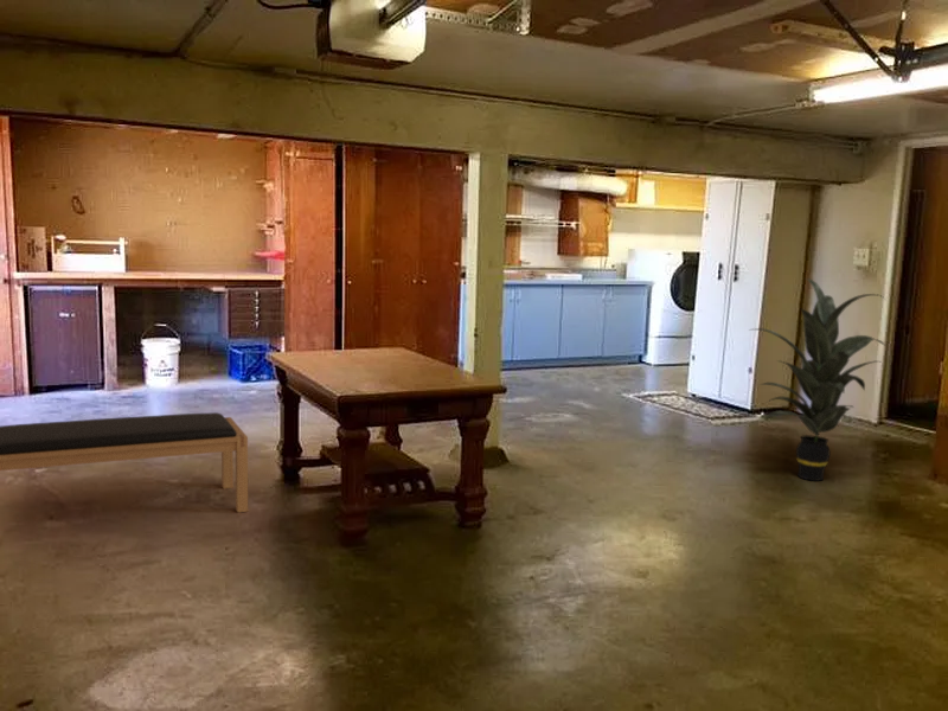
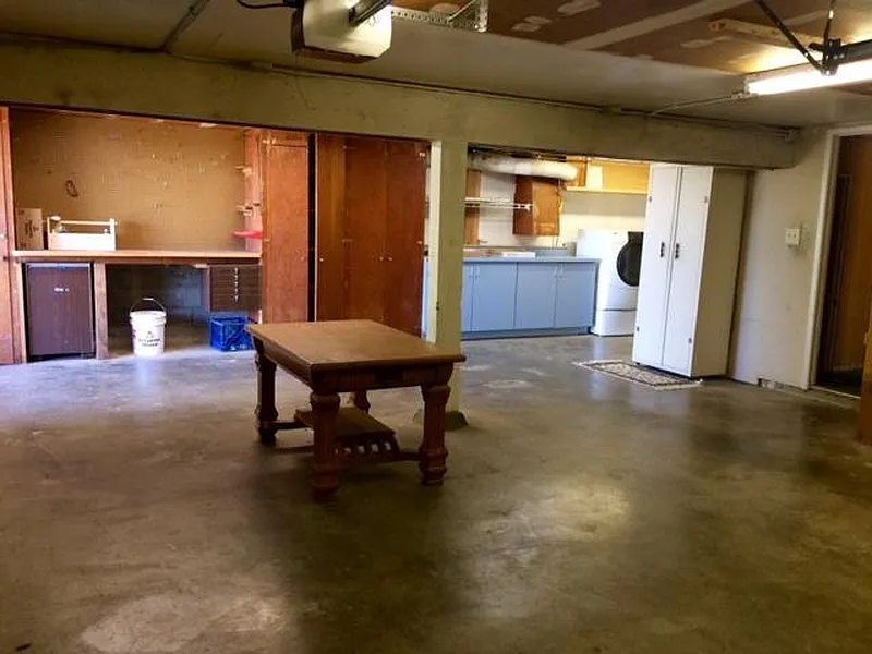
- bench [0,411,249,514]
- indoor plant [747,277,889,482]
